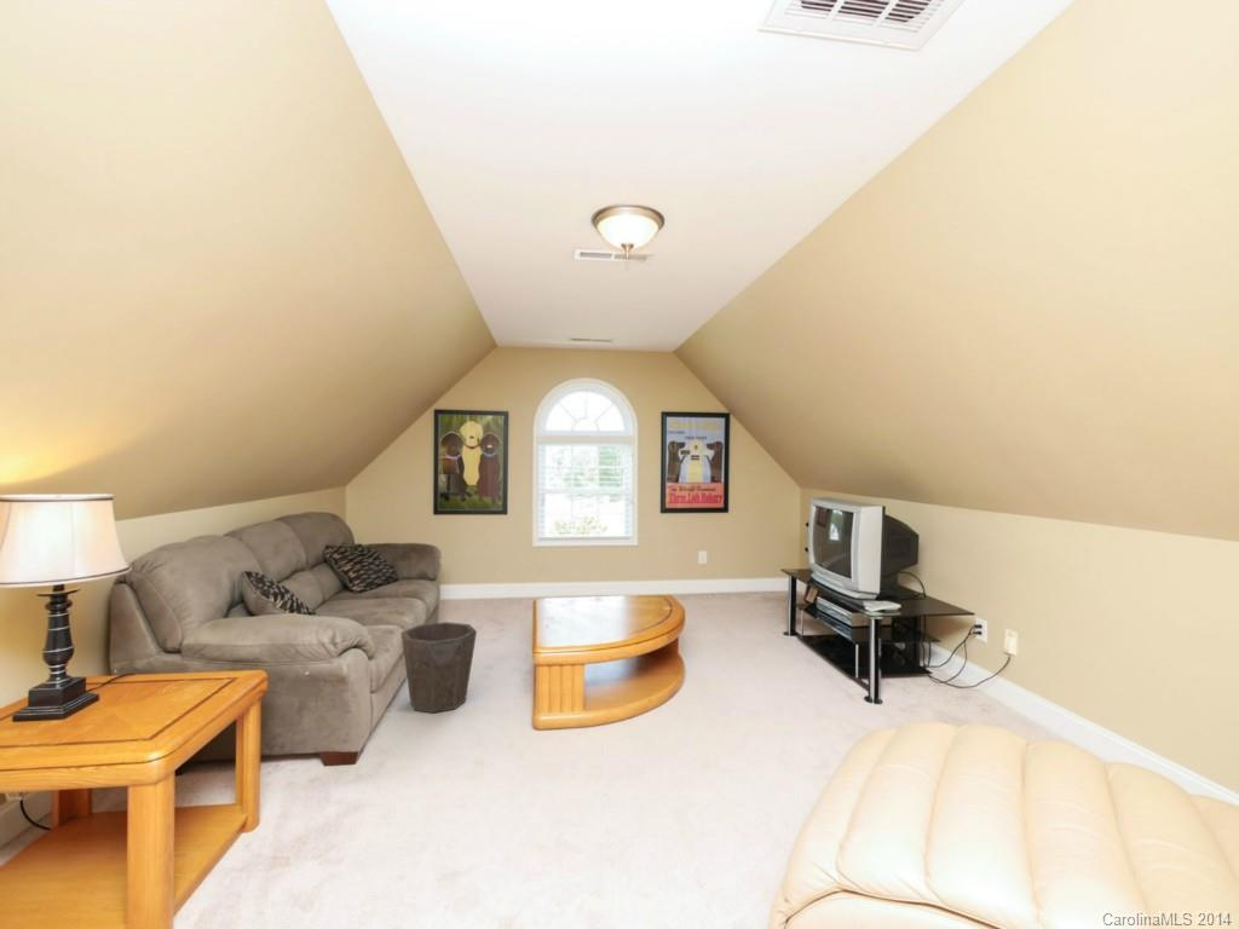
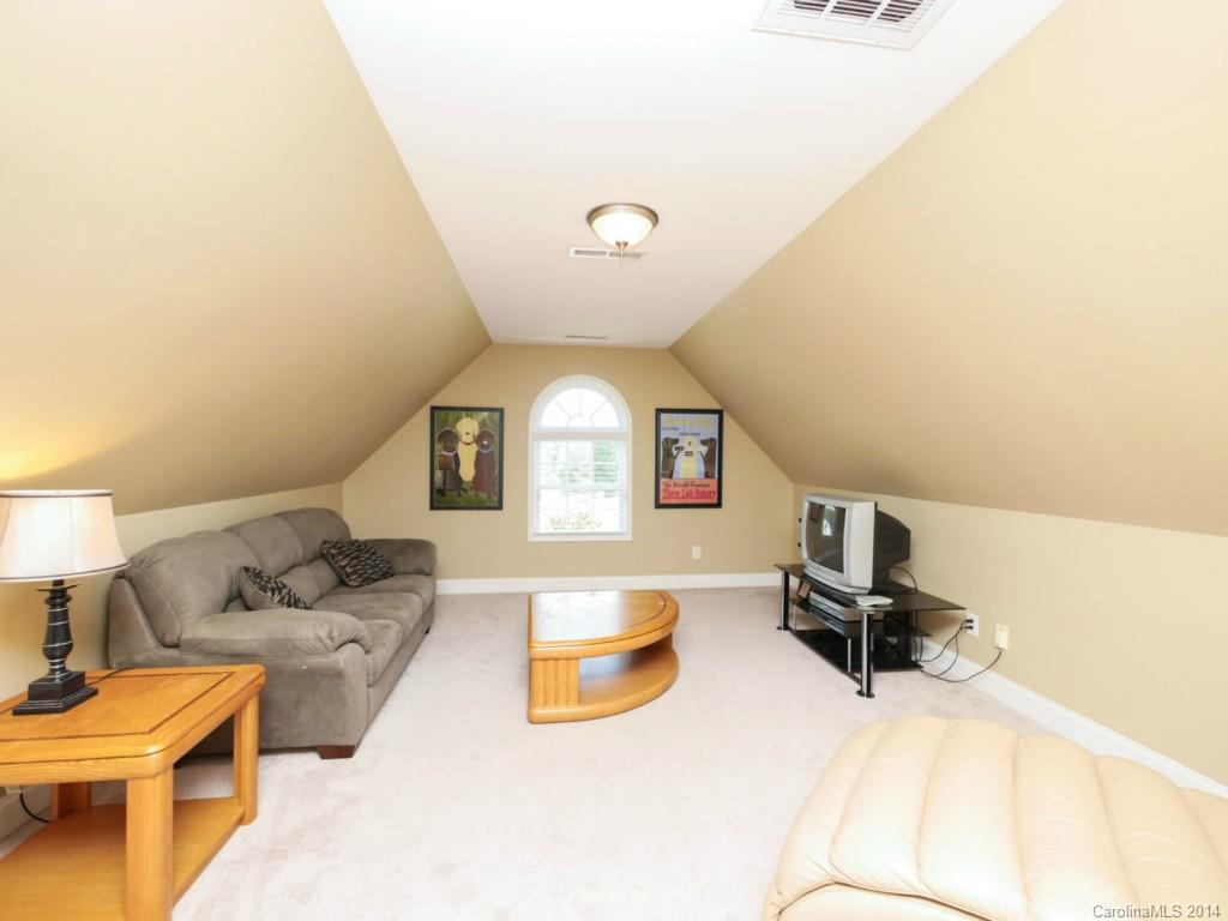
- waste bin [400,621,478,714]
